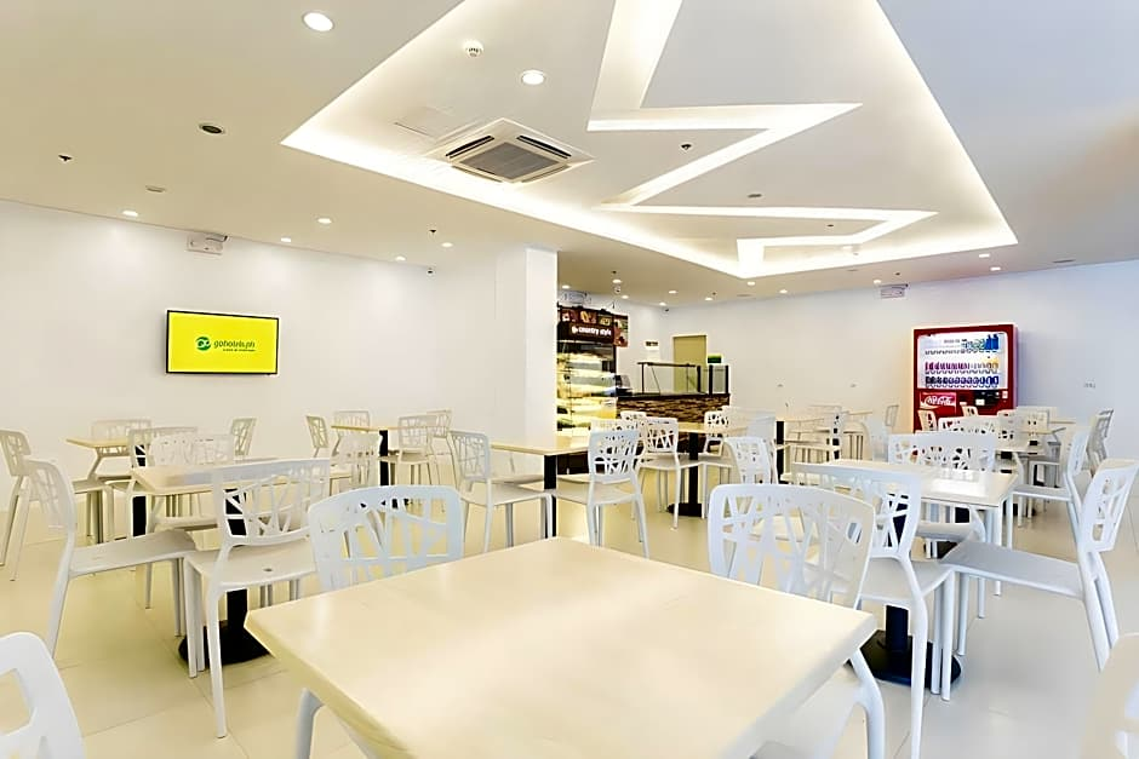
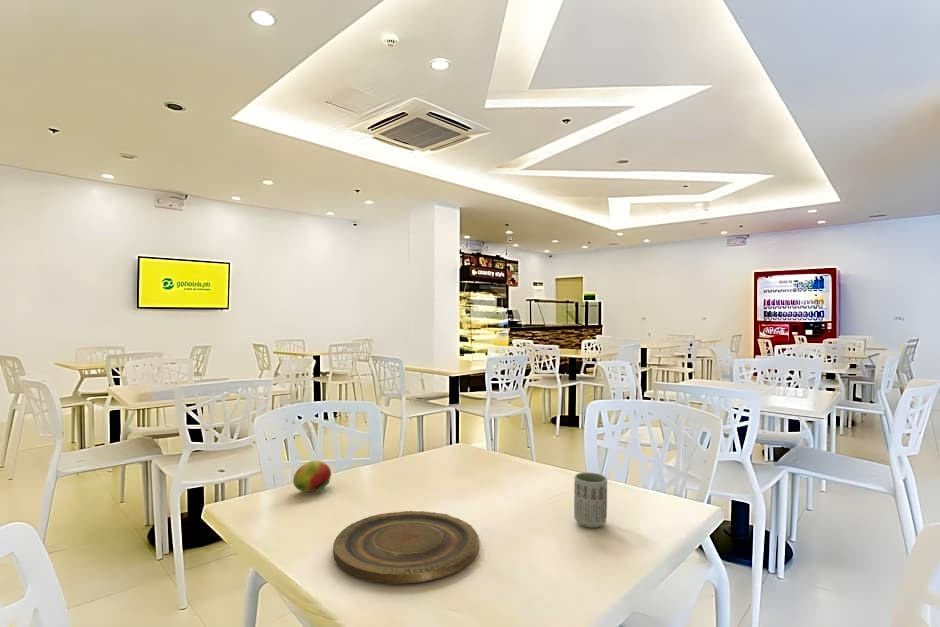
+ plate [332,510,481,585]
+ cup [573,471,608,529]
+ fruit [292,460,332,494]
